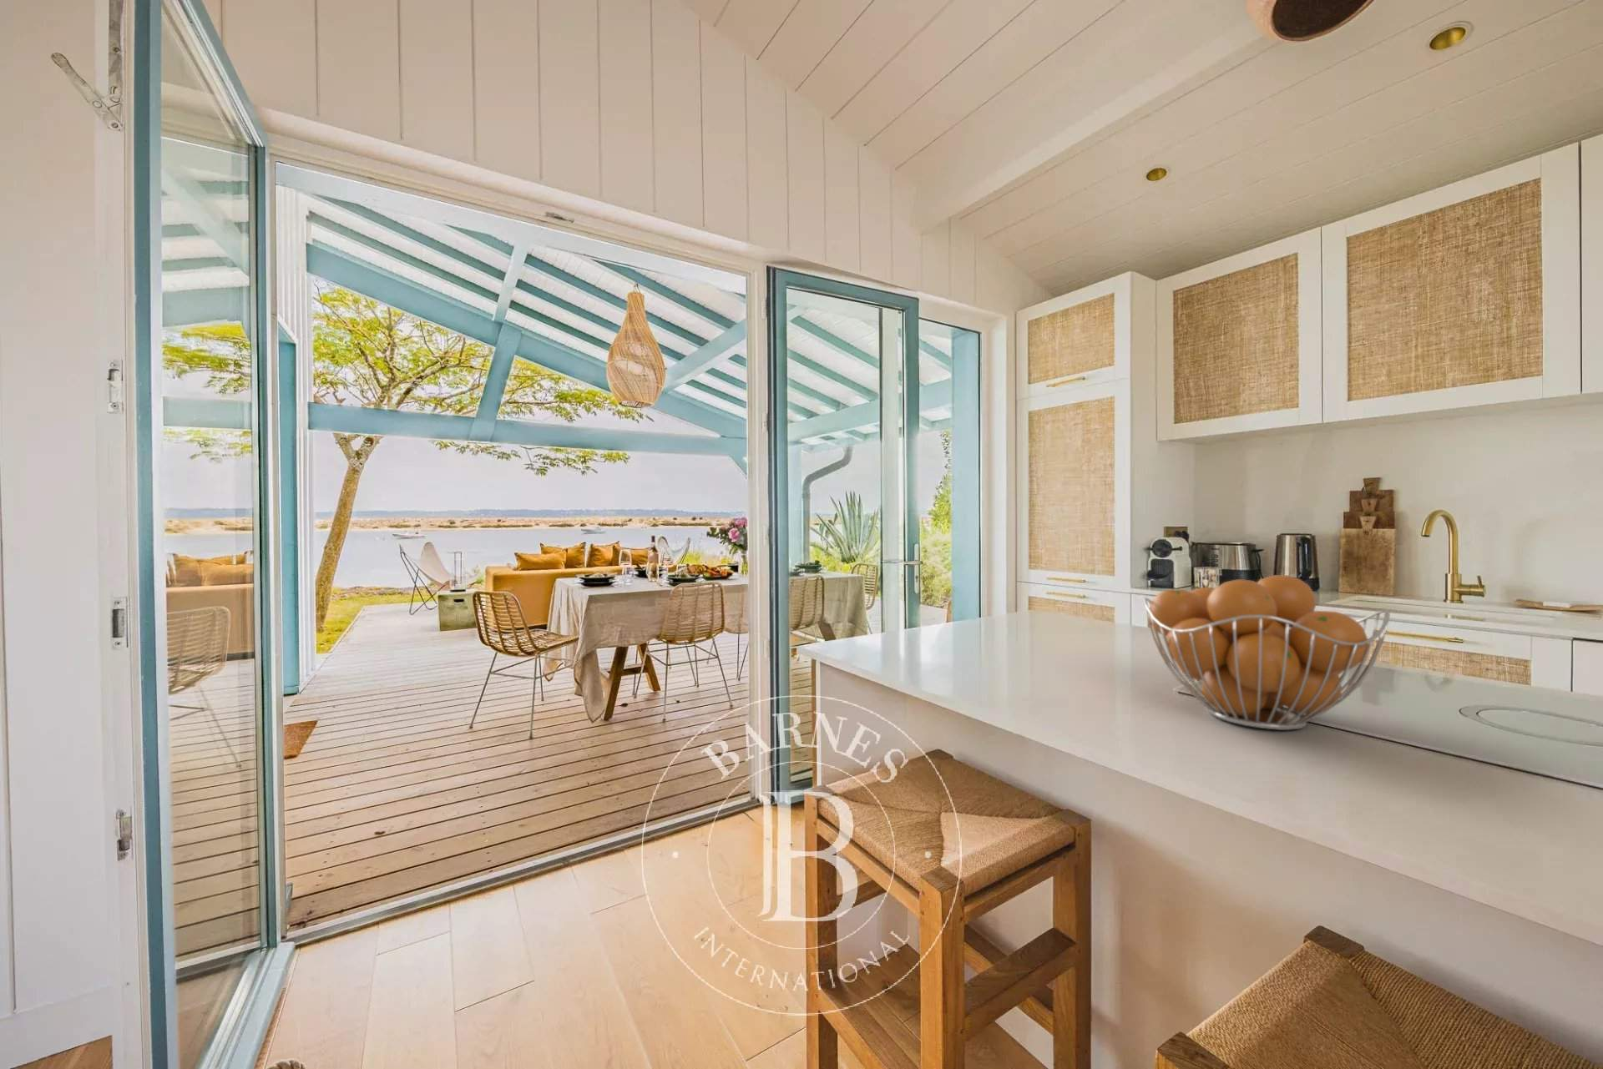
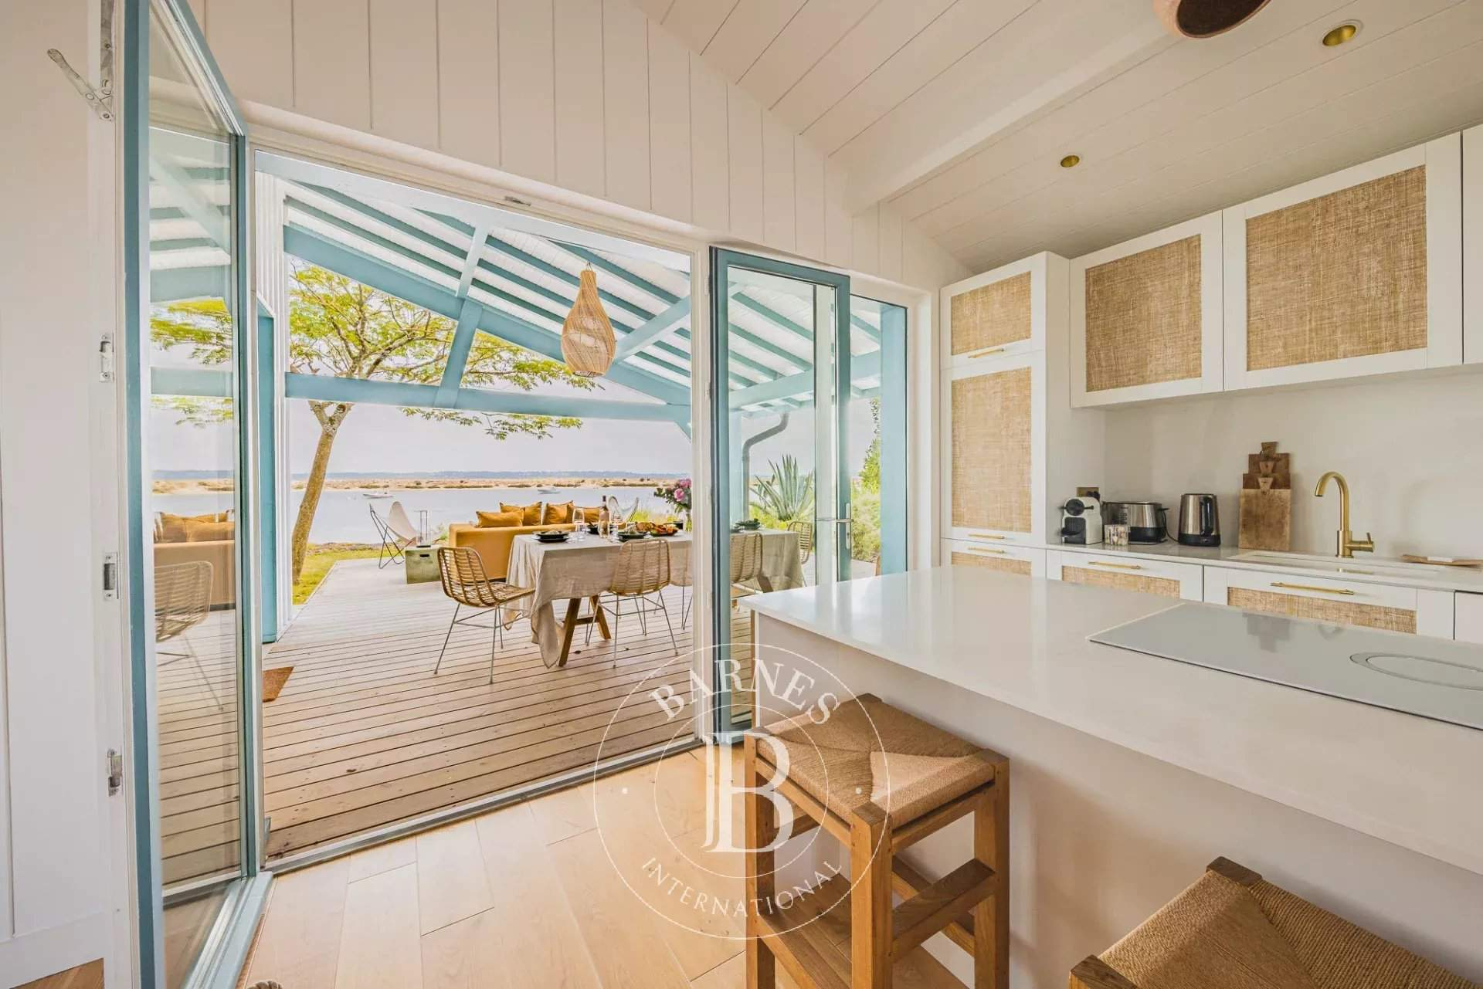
- fruit basket [1143,574,1391,731]
